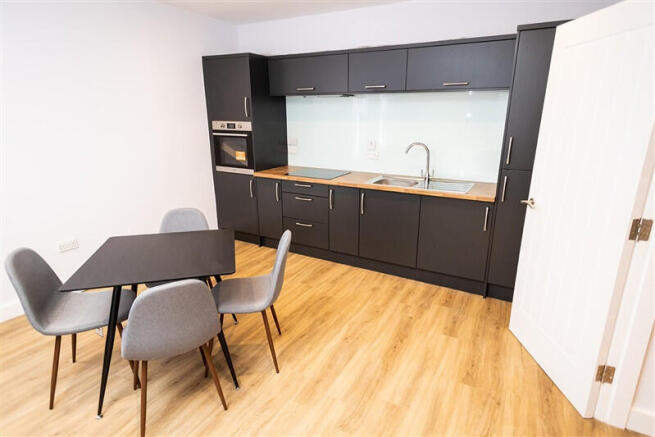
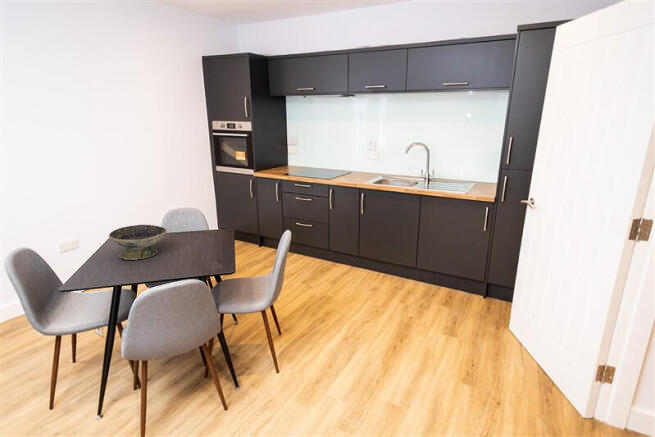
+ decorative bowl [108,224,168,261]
